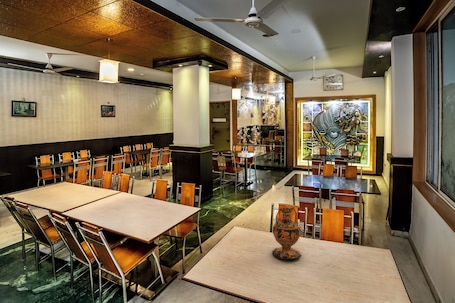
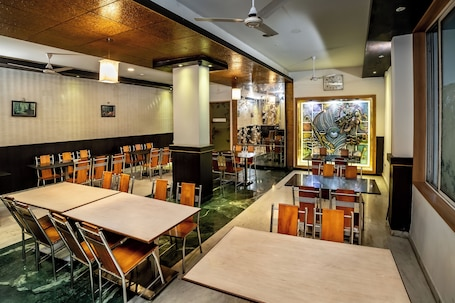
- vase [271,205,302,261]
